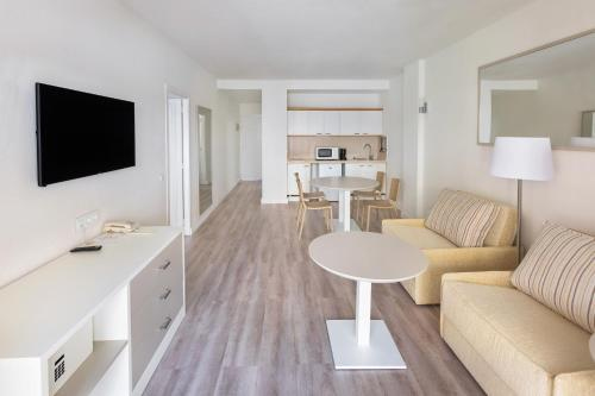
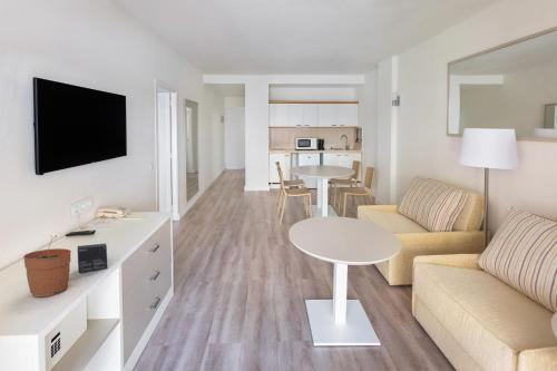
+ small box [77,243,109,274]
+ plant pot [22,234,72,297]
